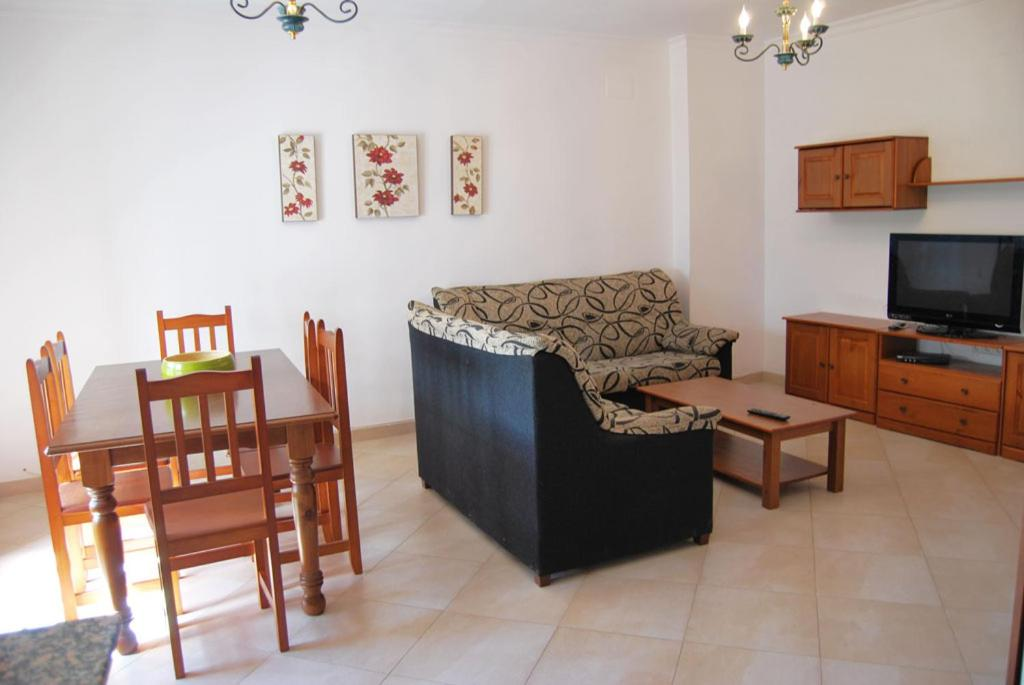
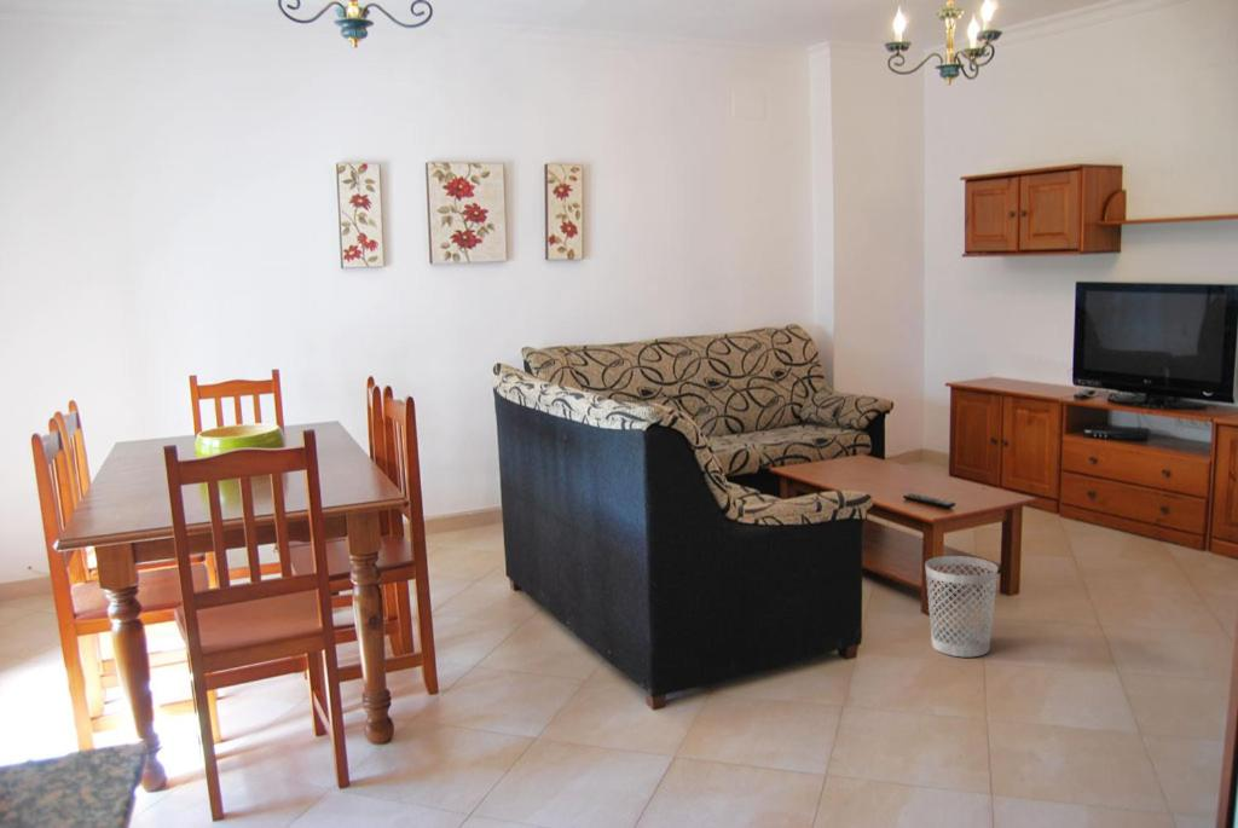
+ wastebasket [924,555,999,658]
